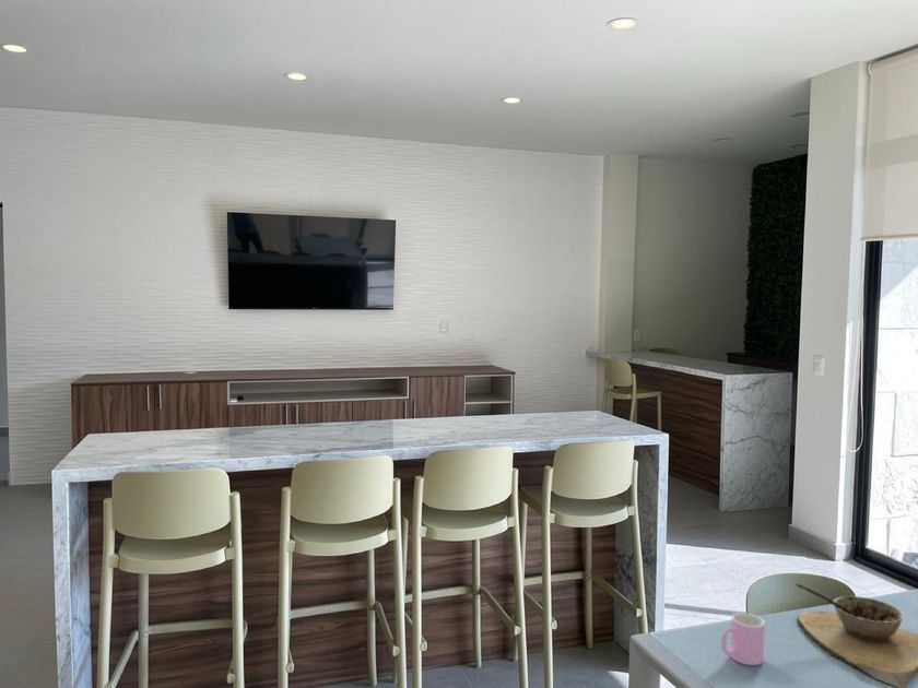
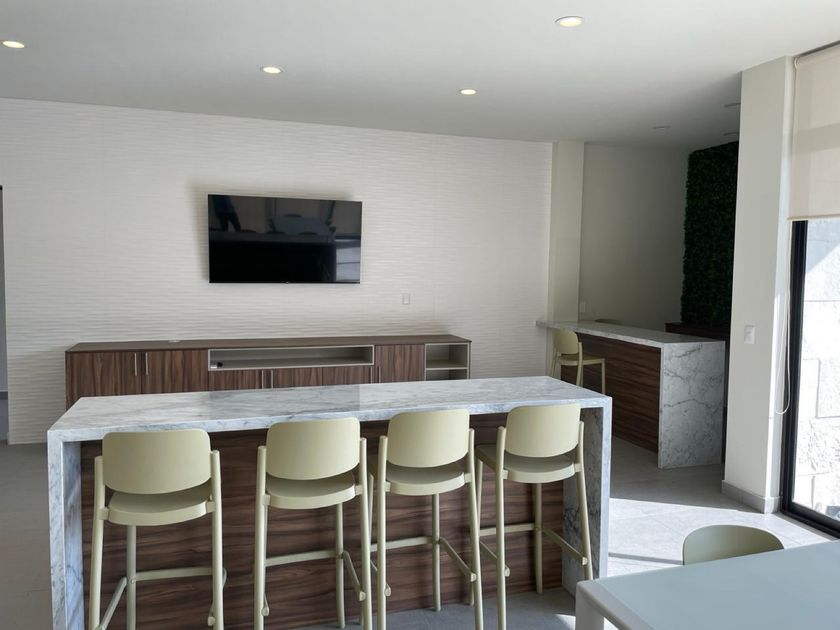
- bowl [796,583,918,688]
- cup [720,612,766,666]
